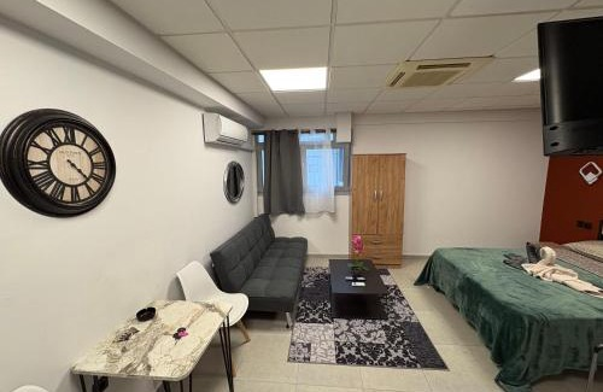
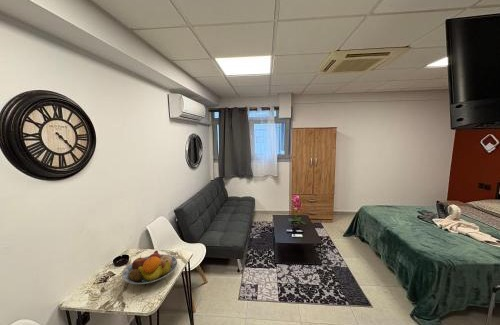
+ fruit bowl [121,249,178,285]
